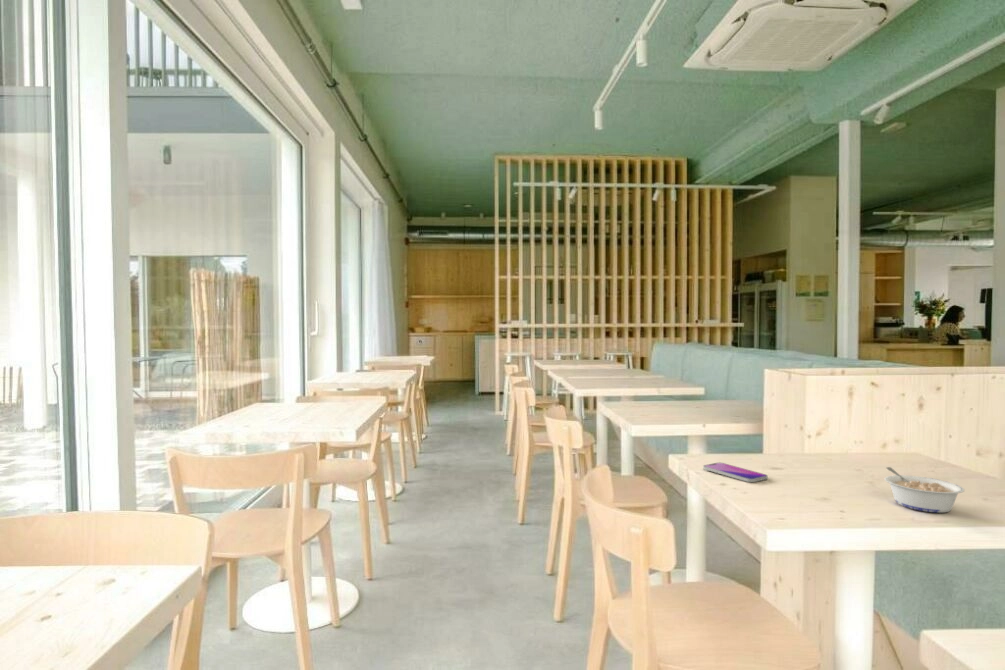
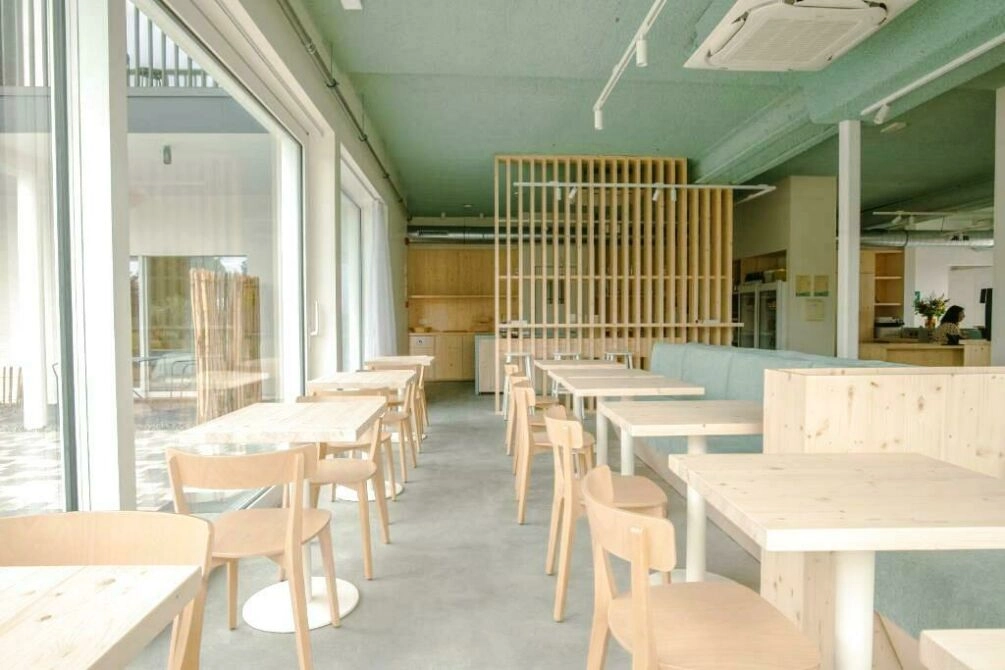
- smartphone [702,462,769,483]
- legume [883,466,965,514]
